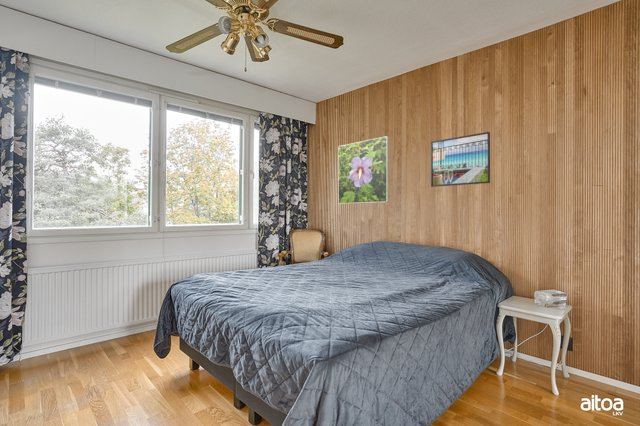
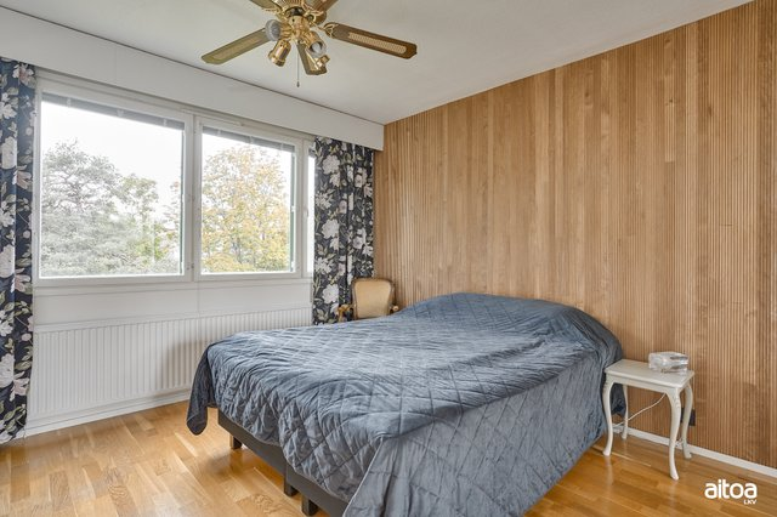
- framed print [430,131,491,188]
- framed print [337,135,389,205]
